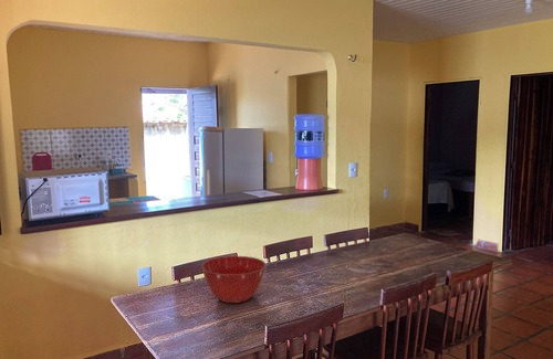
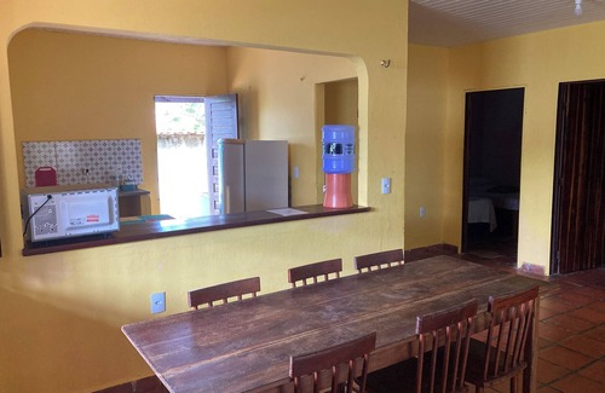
- mixing bowl [201,255,267,304]
